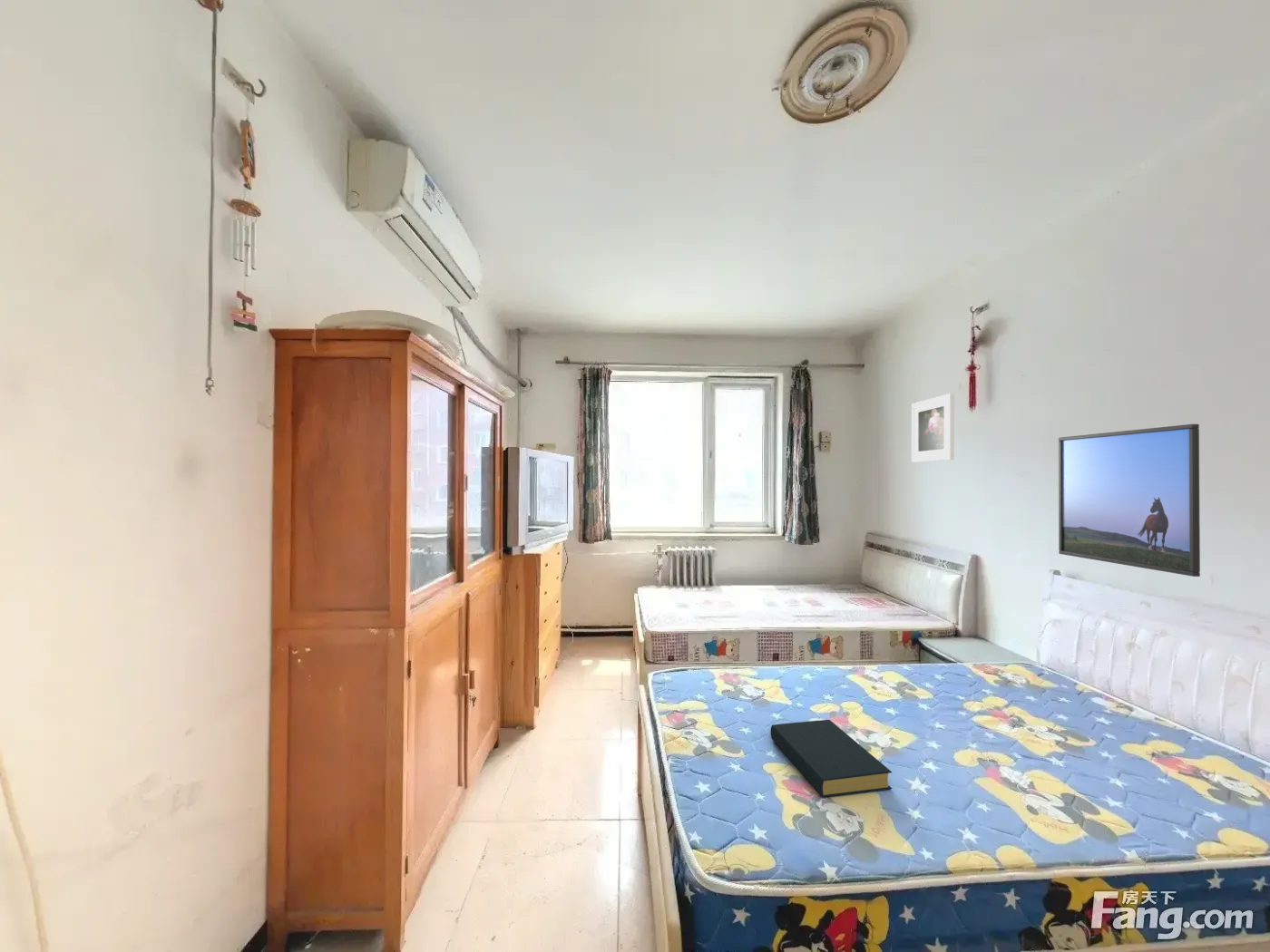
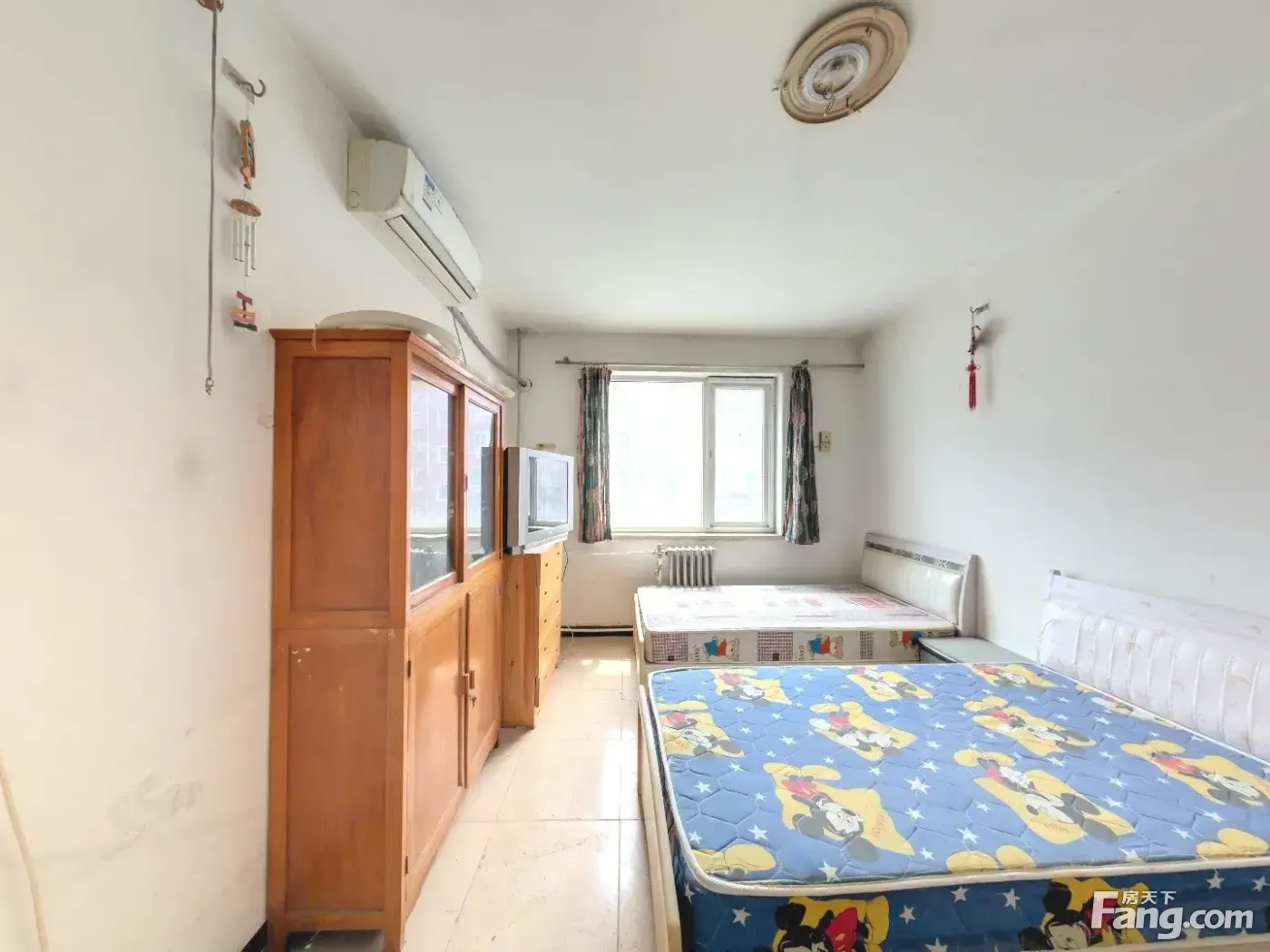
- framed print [911,393,955,463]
- hardback book [769,719,893,798]
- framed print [1058,423,1201,578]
